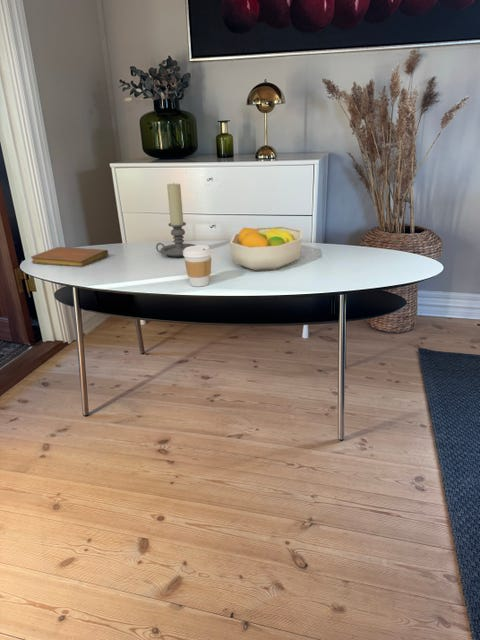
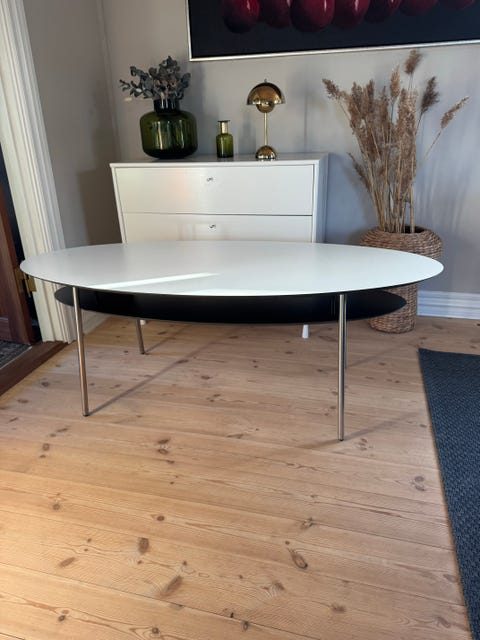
- notebook [30,246,109,268]
- coffee cup [183,245,212,288]
- fruit bowl [229,226,303,272]
- candle holder [155,181,197,258]
